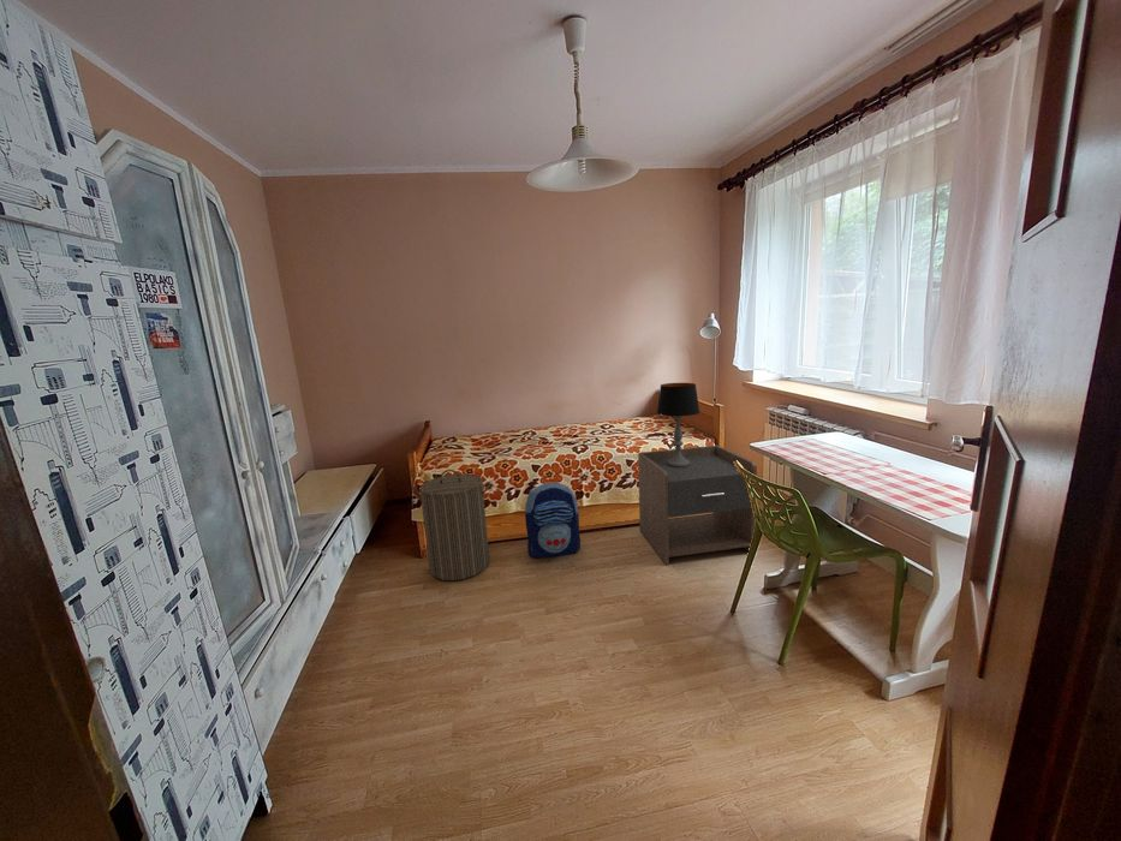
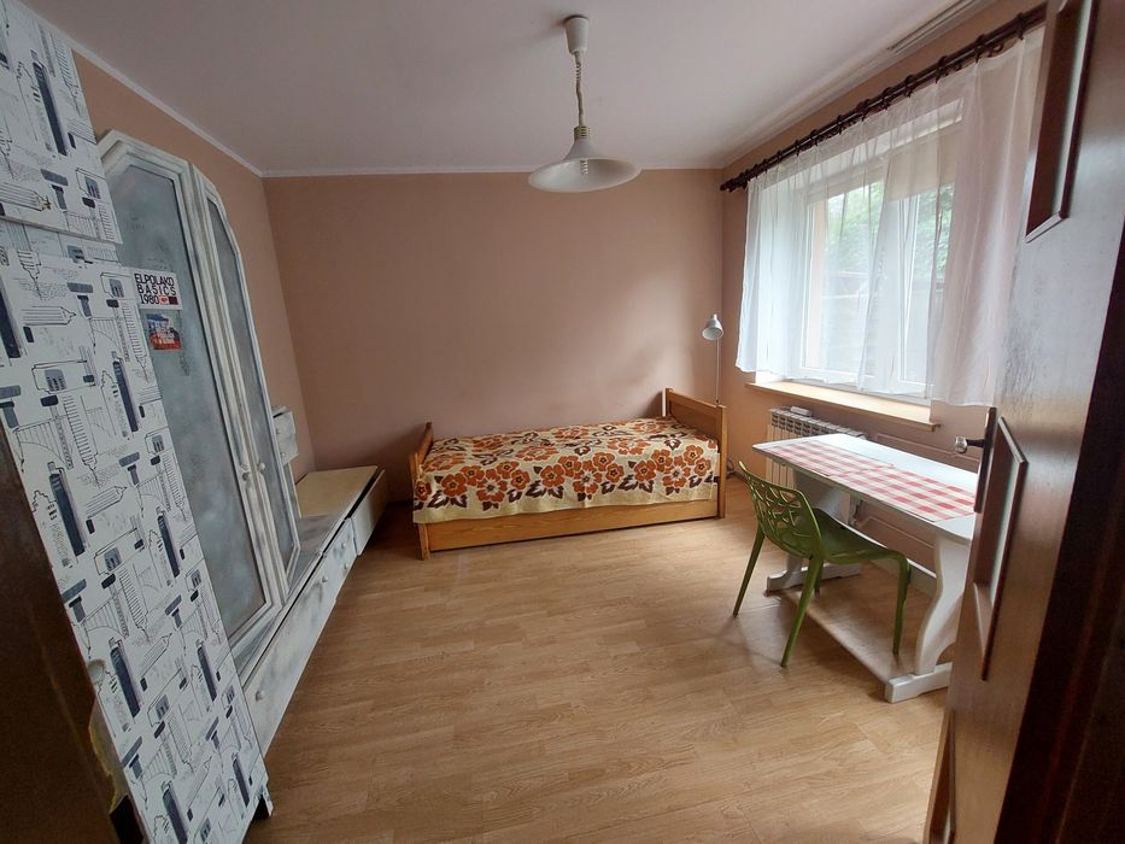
- backpack [524,481,582,559]
- laundry hamper [412,469,491,581]
- nightstand [637,445,758,566]
- table lamp [656,382,700,467]
